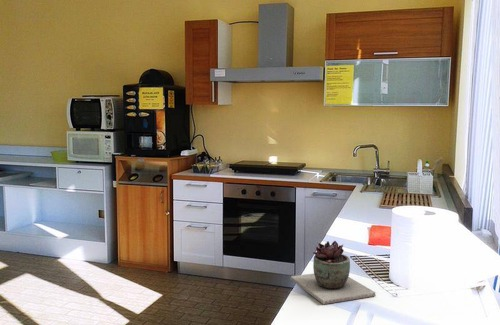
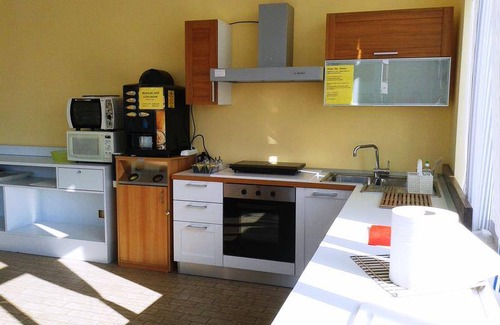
- succulent plant [290,240,377,305]
